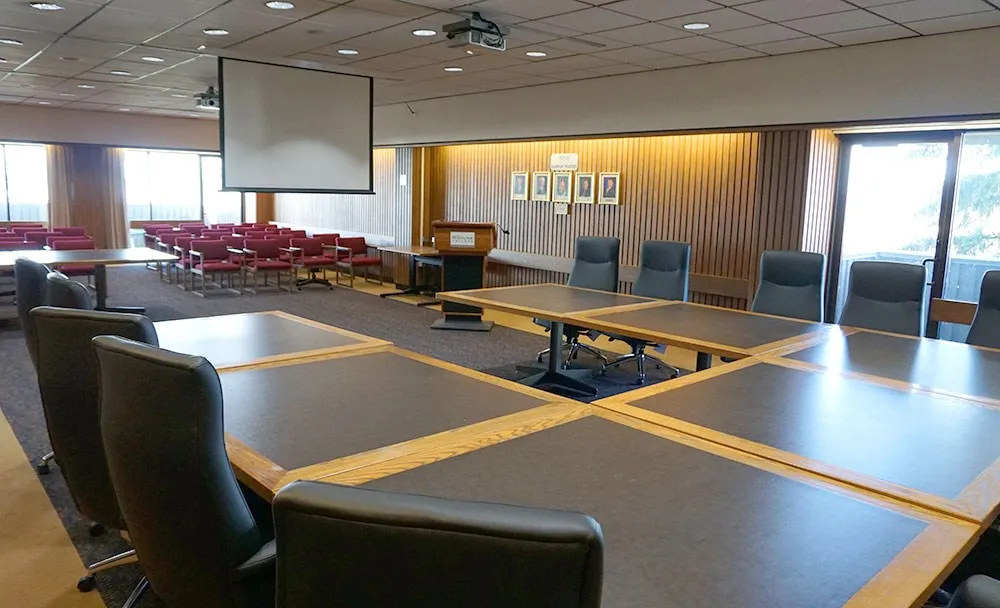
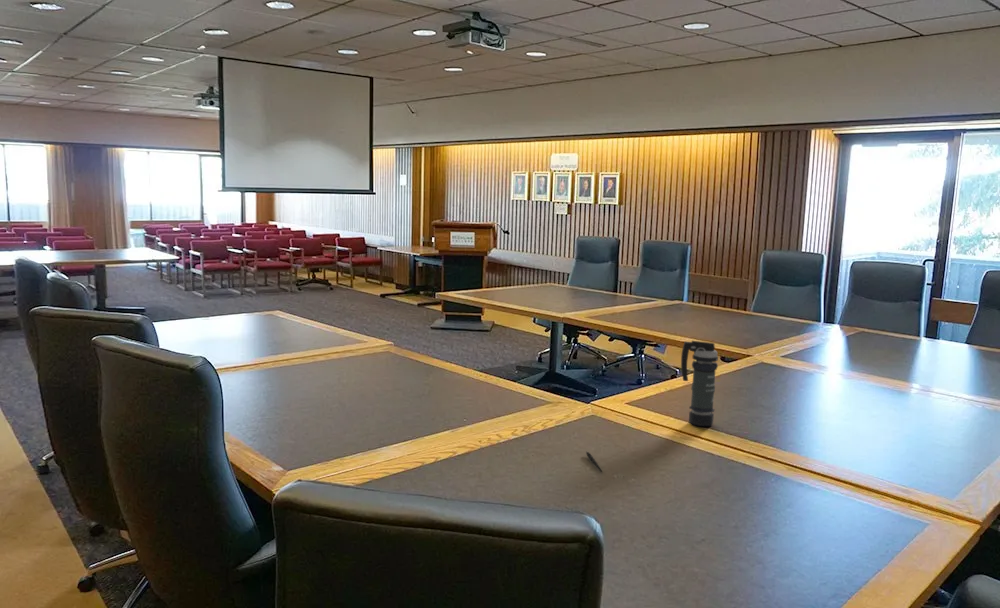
+ pen [585,450,603,473]
+ smoke grenade [680,340,719,427]
